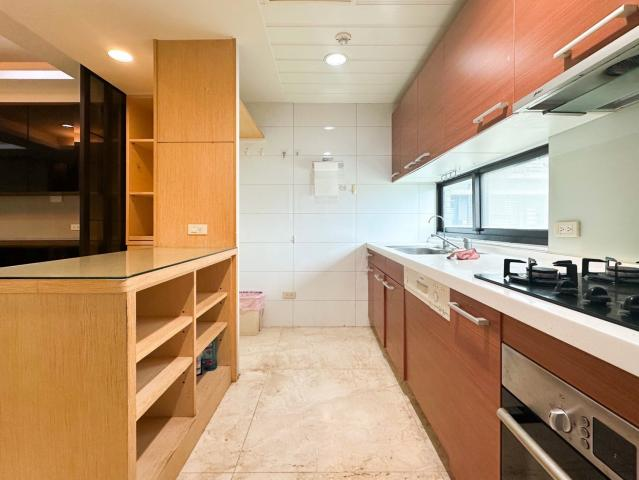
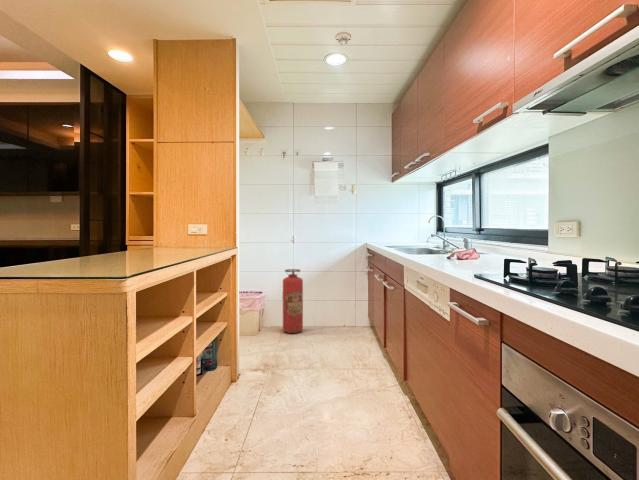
+ fire extinguisher [282,268,304,334]
